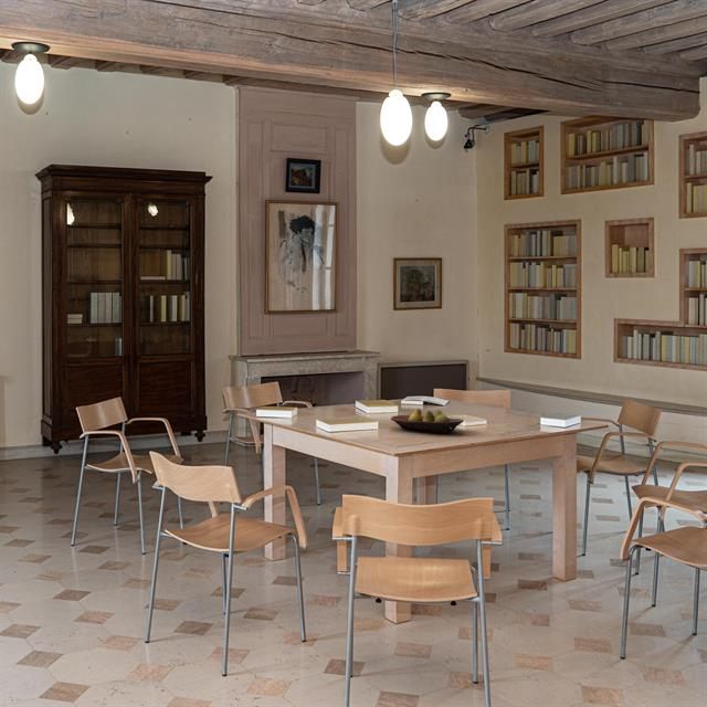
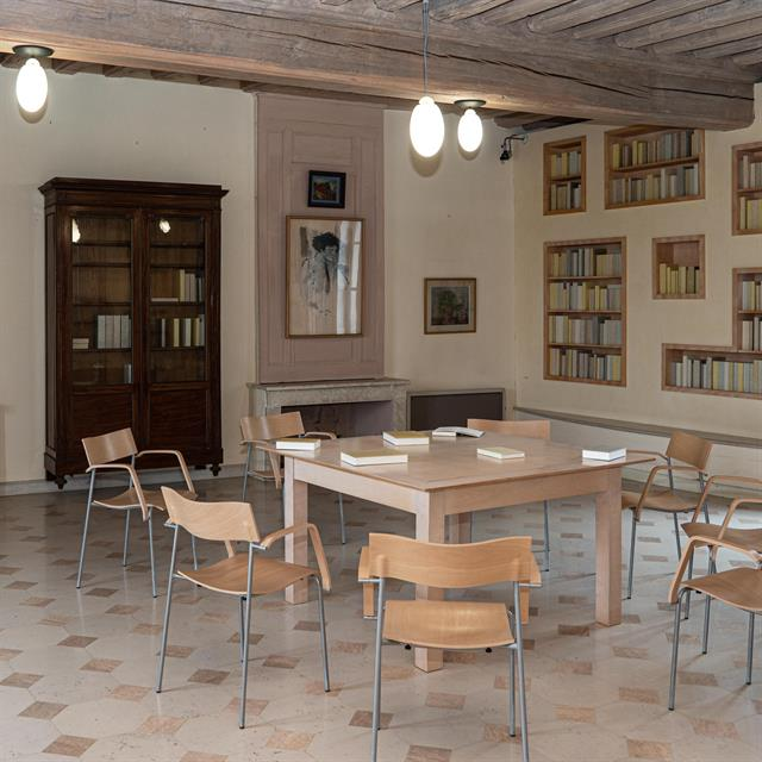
- fruit bowl [390,408,465,434]
